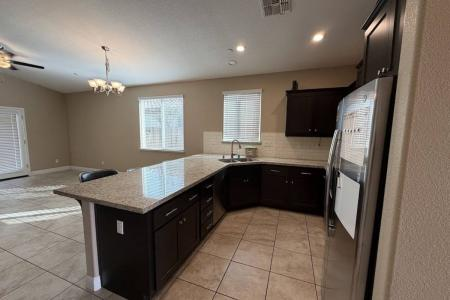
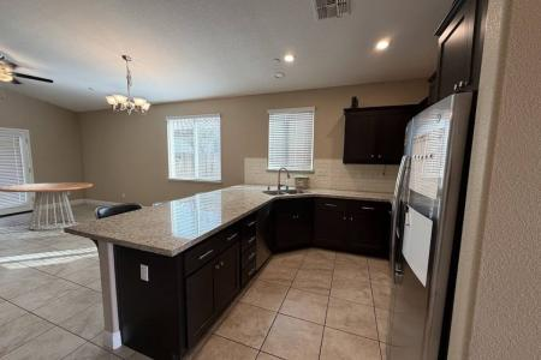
+ dining table [0,181,94,232]
